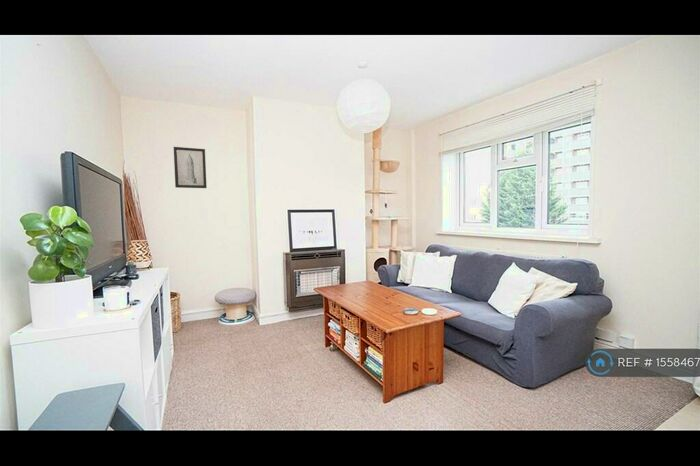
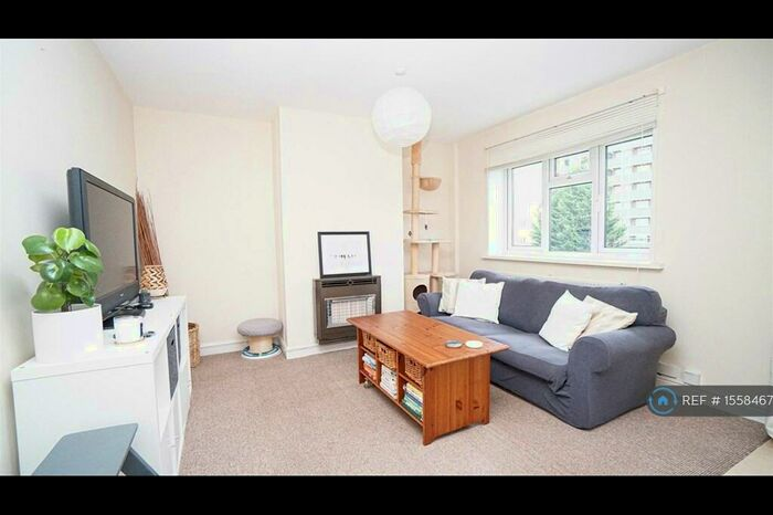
- wall art [173,146,208,189]
